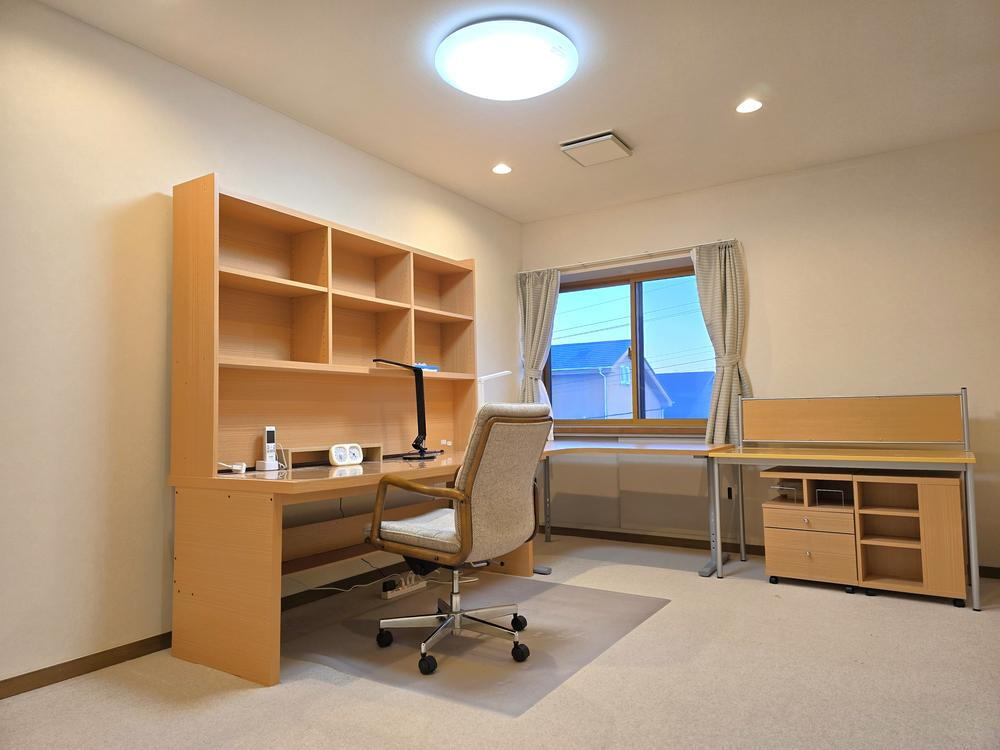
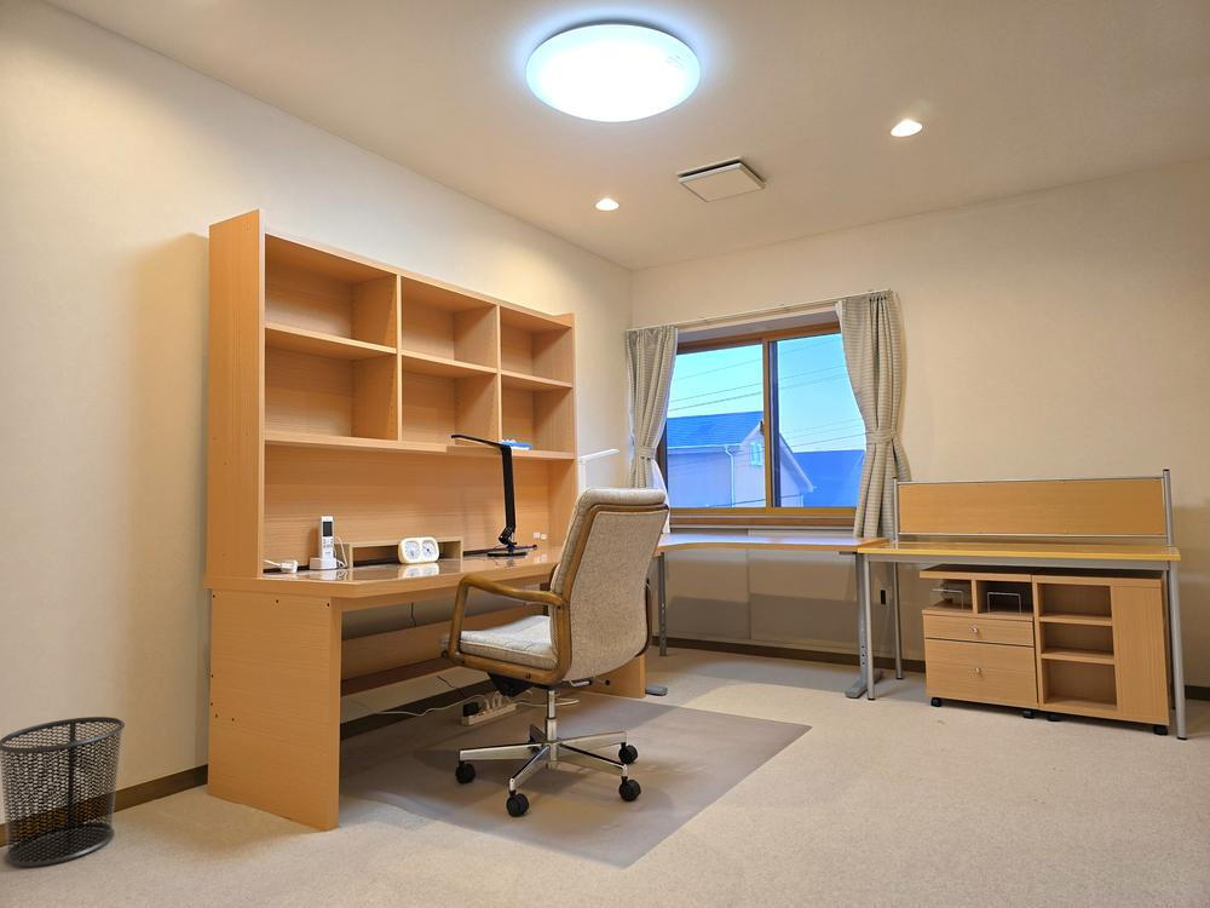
+ trash can [0,716,126,868]
